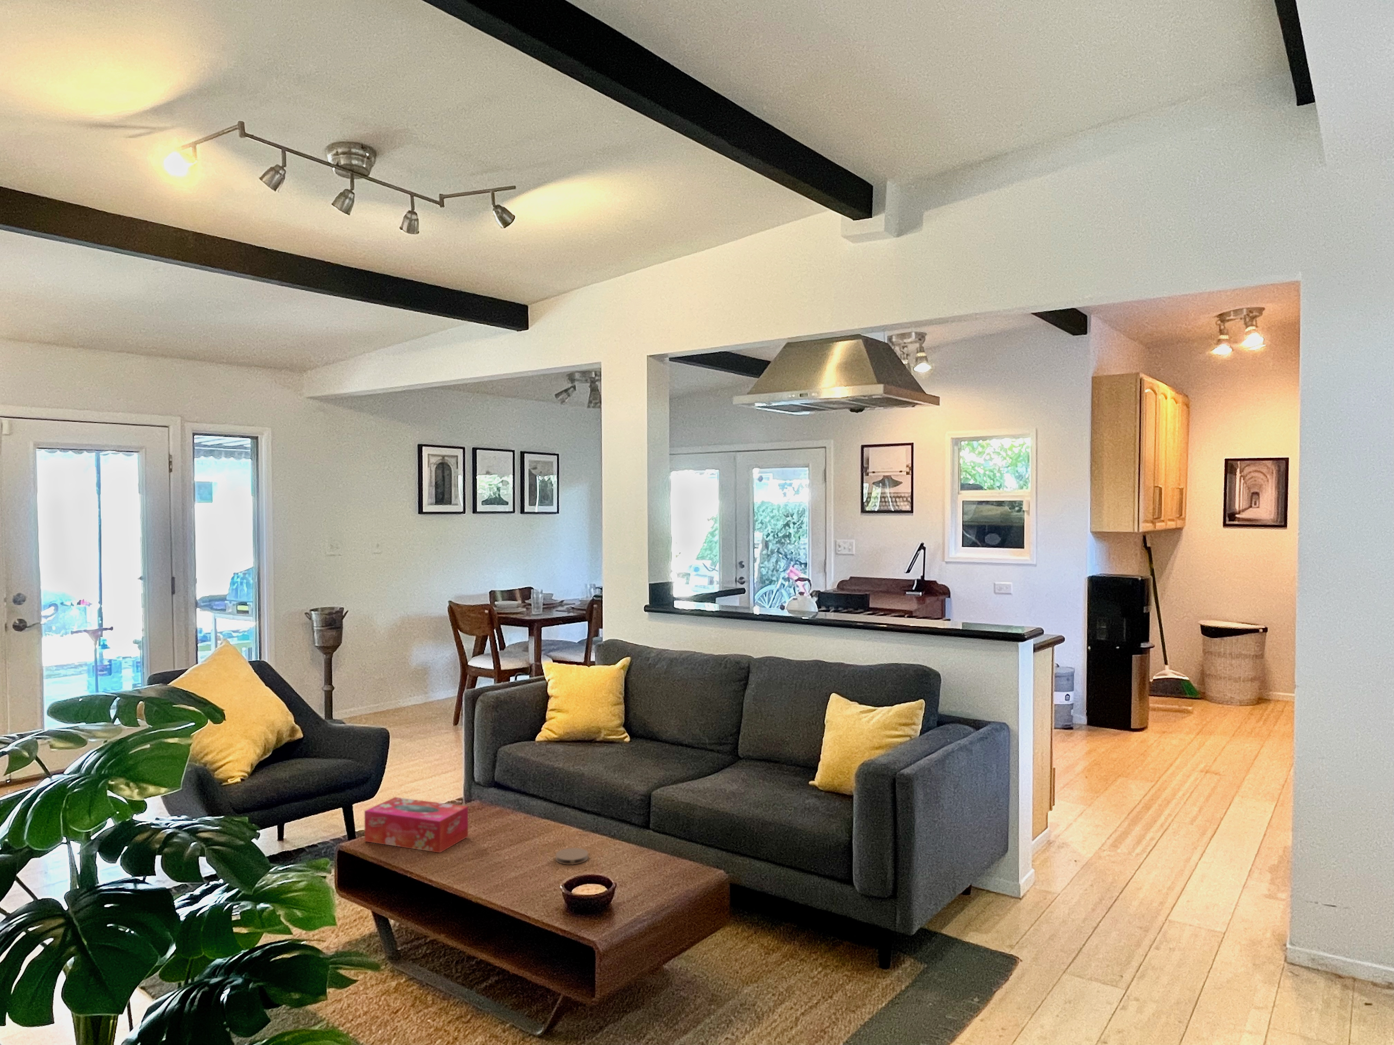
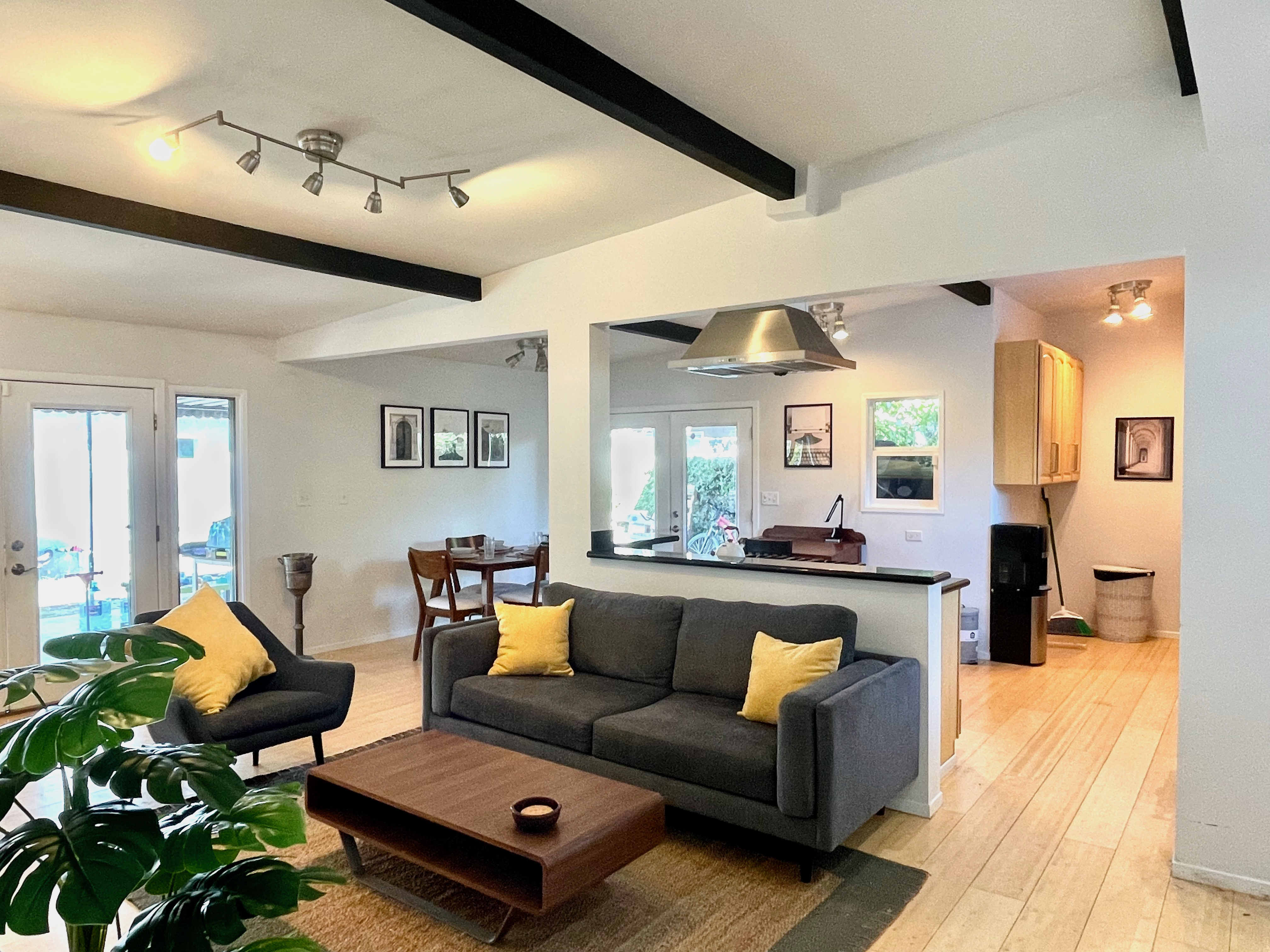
- coaster [555,847,588,865]
- tissue box [364,797,469,853]
